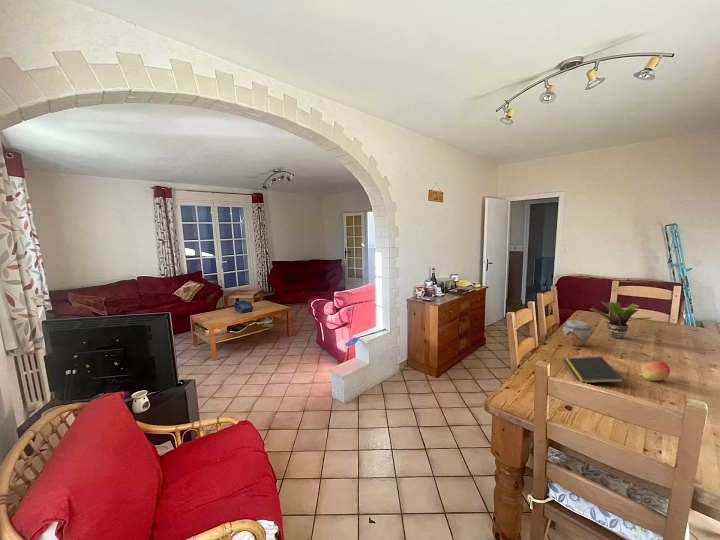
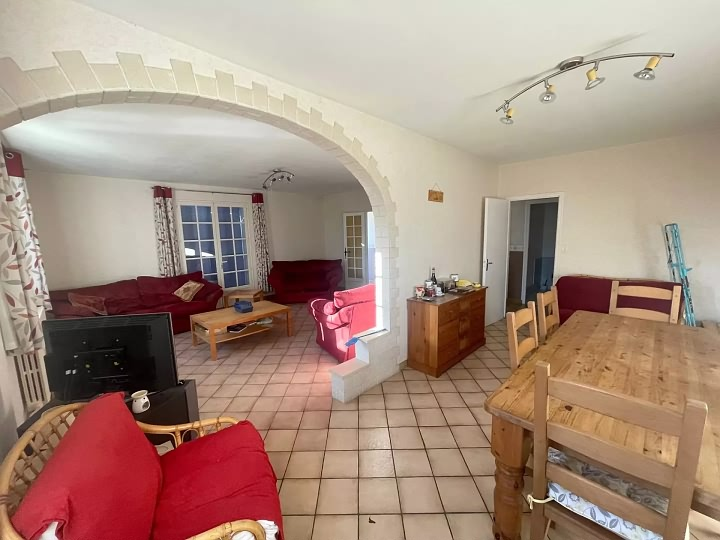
- fruit [641,360,671,382]
- potted plant [588,300,654,340]
- jar [562,319,595,347]
- notepad [562,356,625,384]
